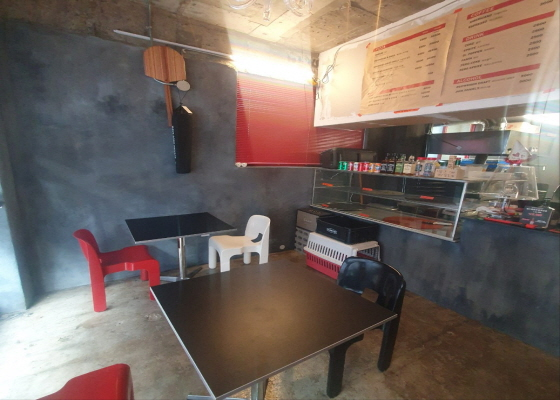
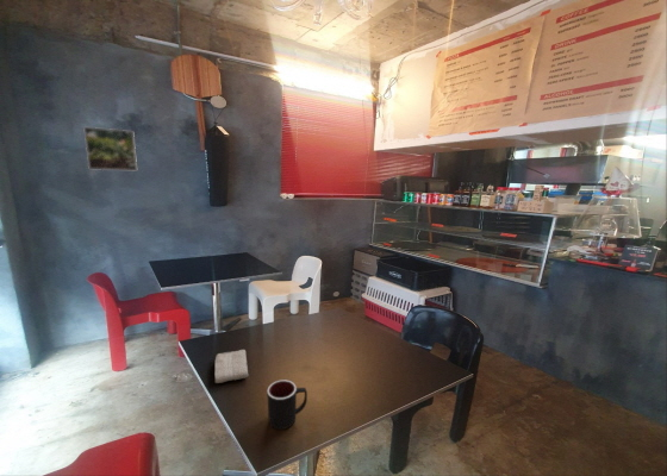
+ mug [266,378,308,431]
+ washcloth [214,349,249,384]
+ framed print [82,126,138,171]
